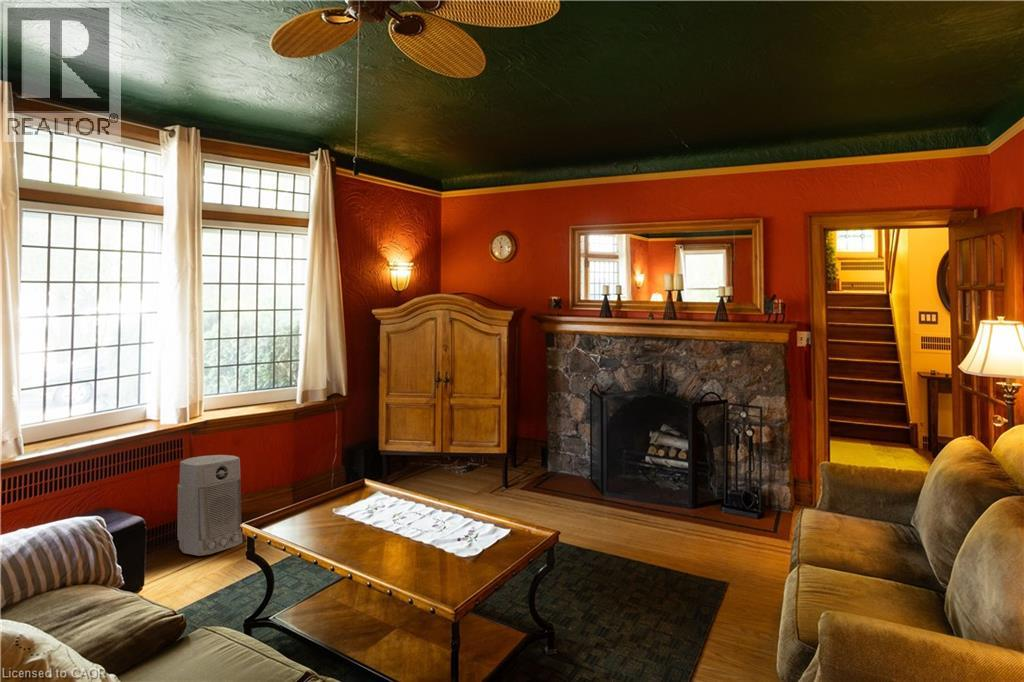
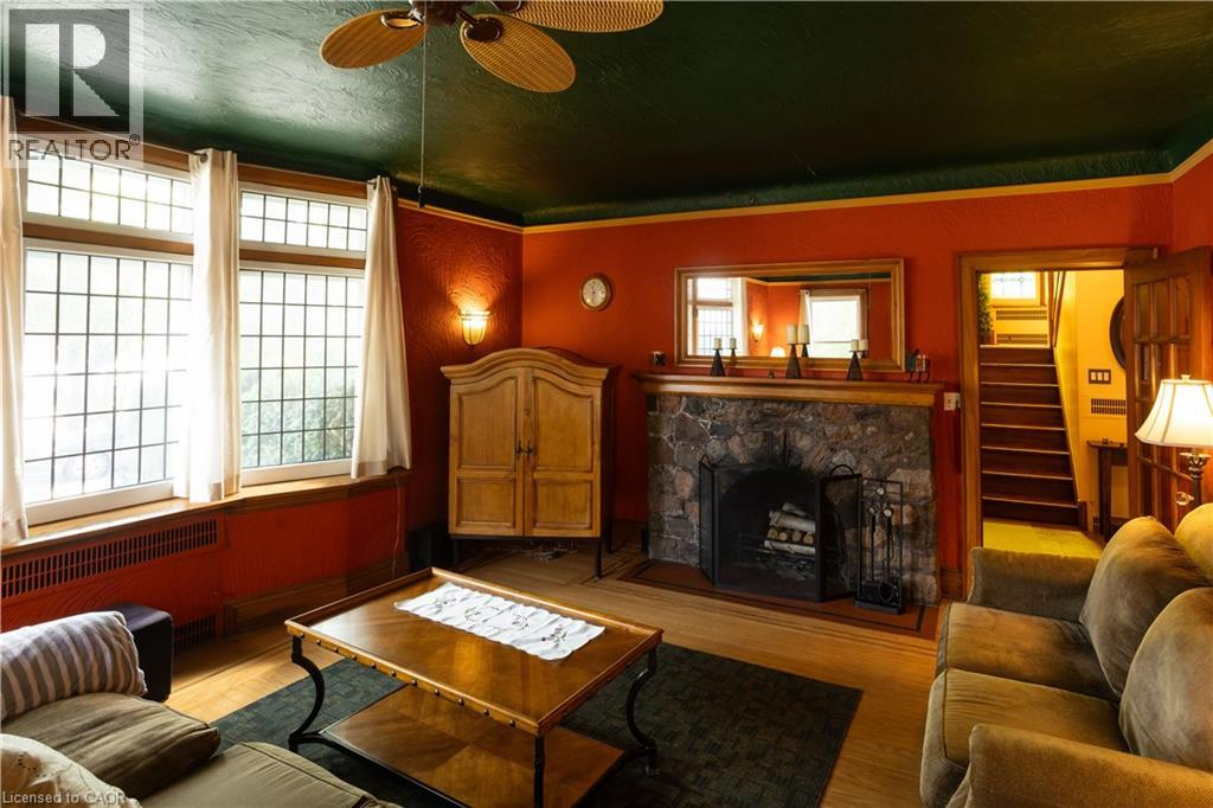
- air purifier [176,454,244,557]
